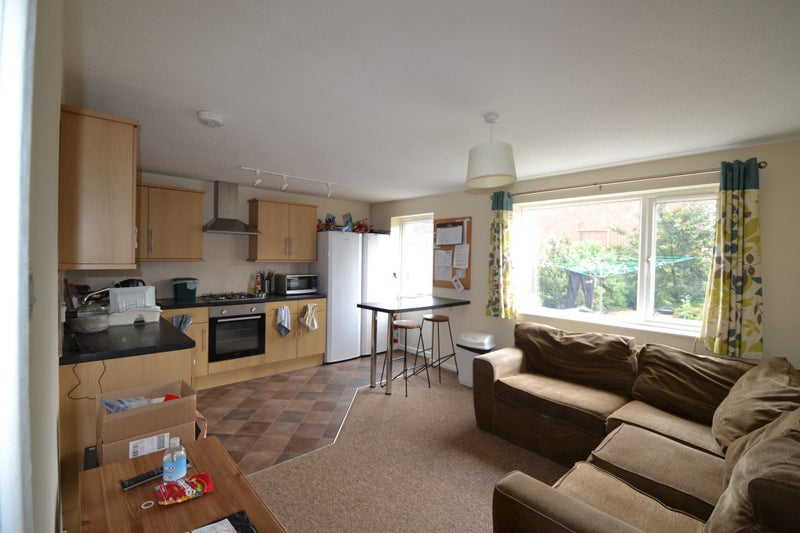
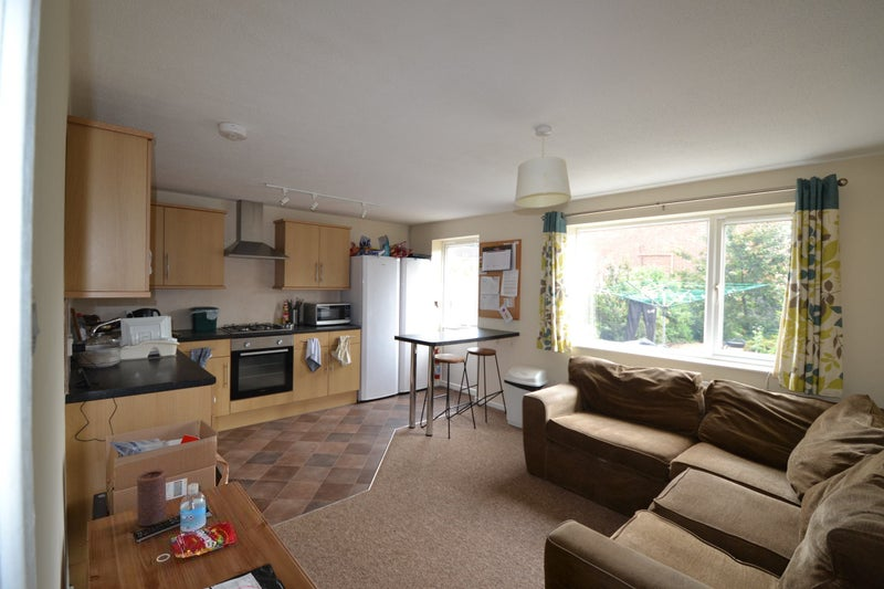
+ candle [136,469,168,527]
